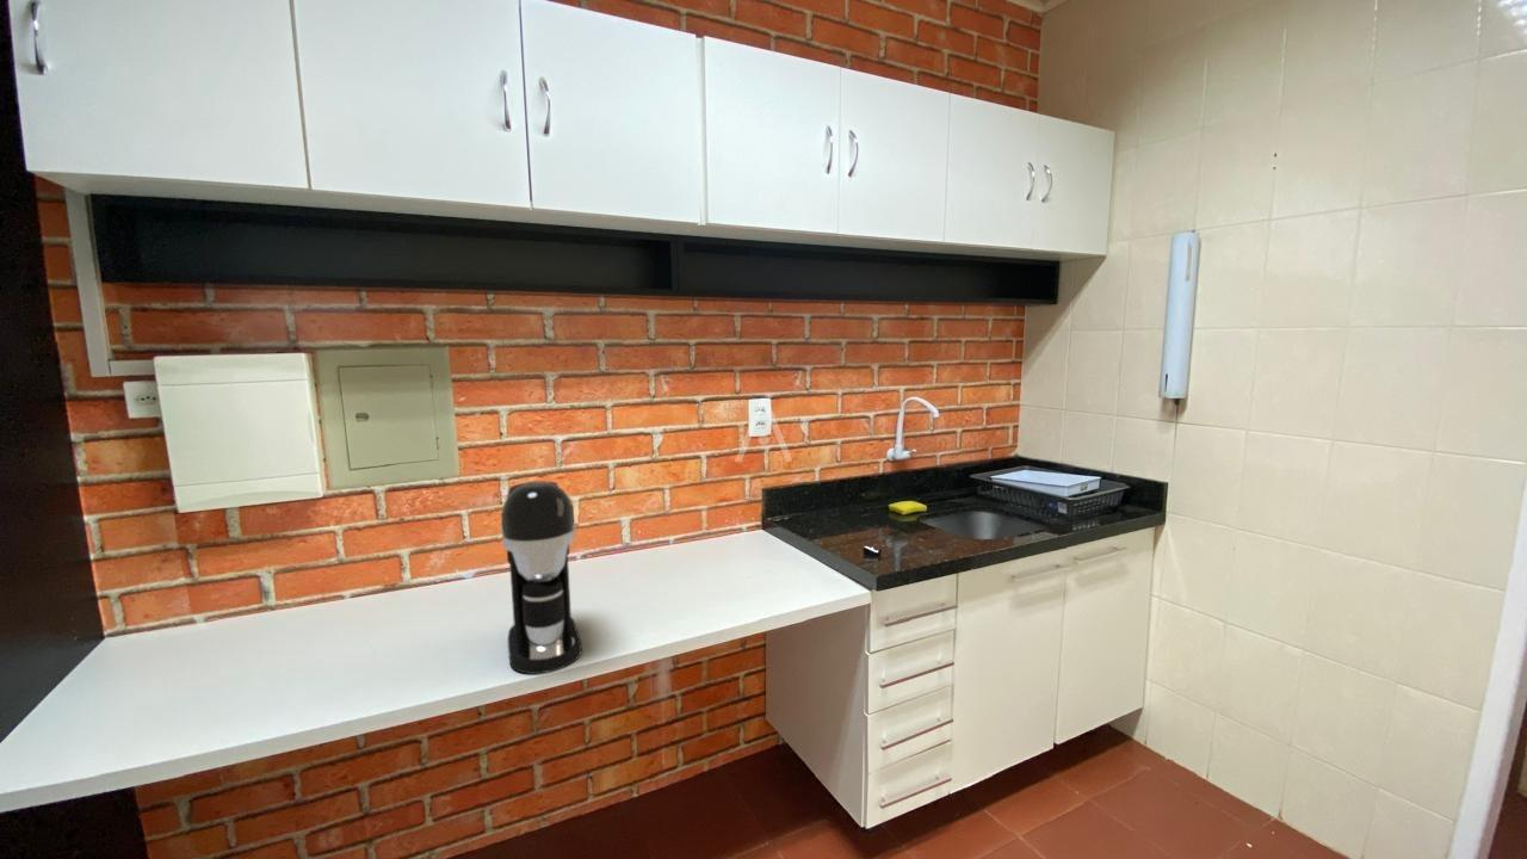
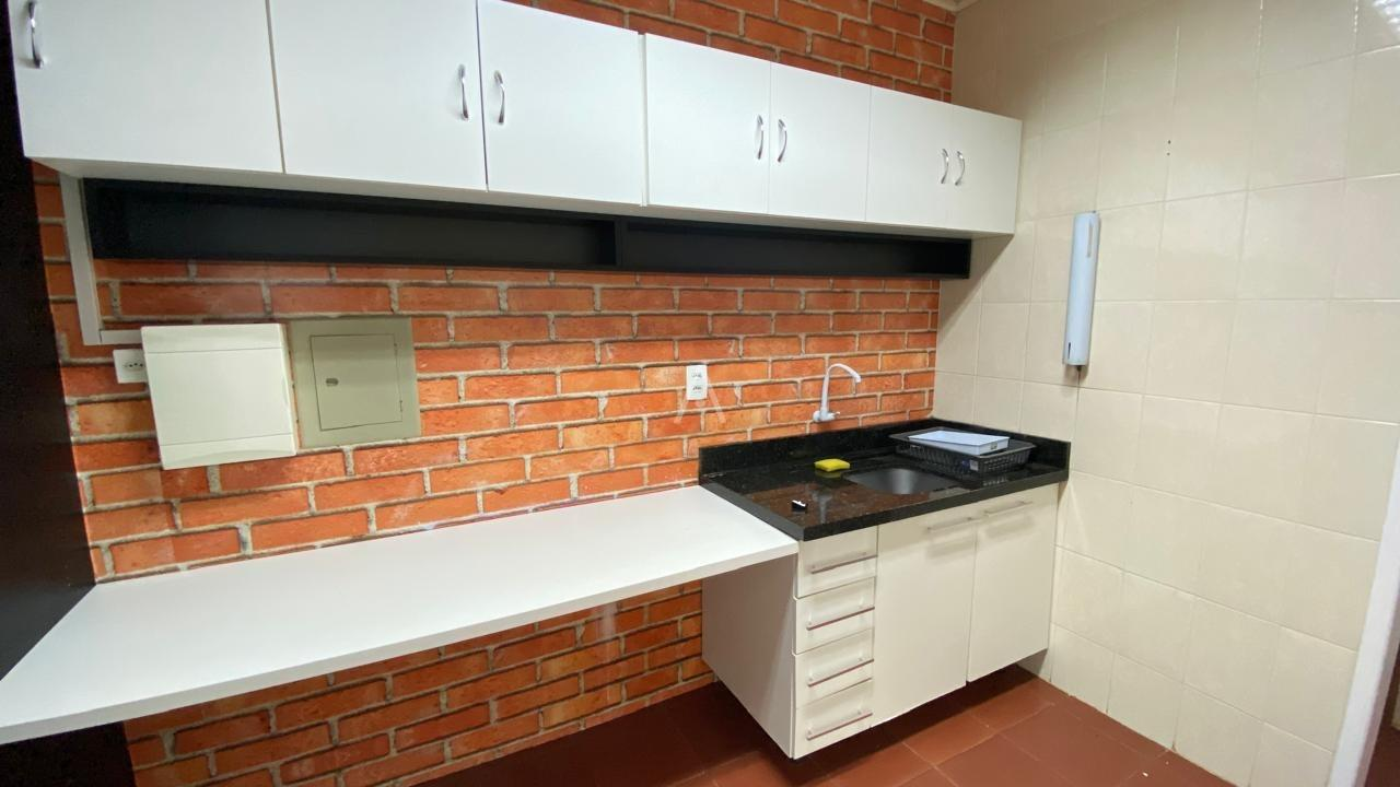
- coffee maker [500,481,583,675]
